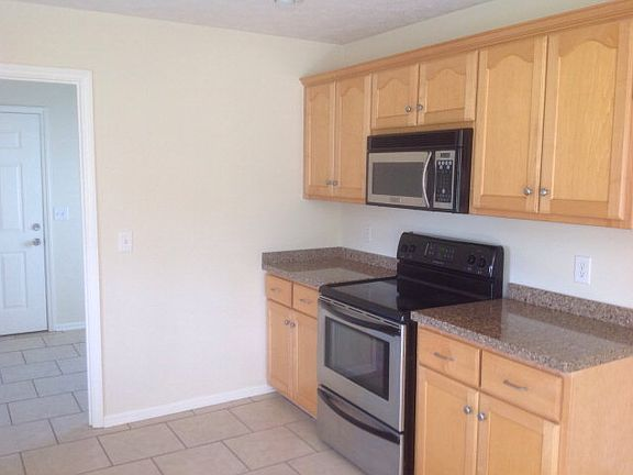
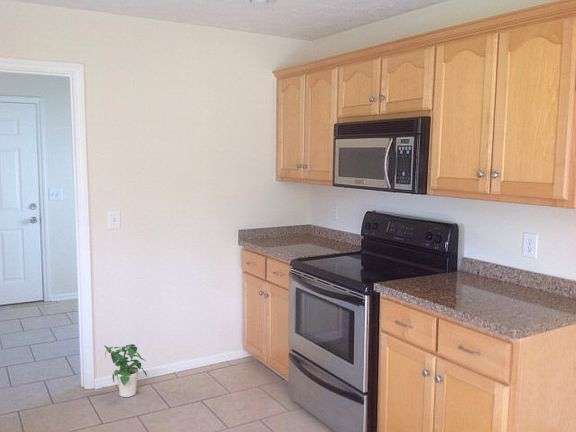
+ potted plant [103,343,148,398]
